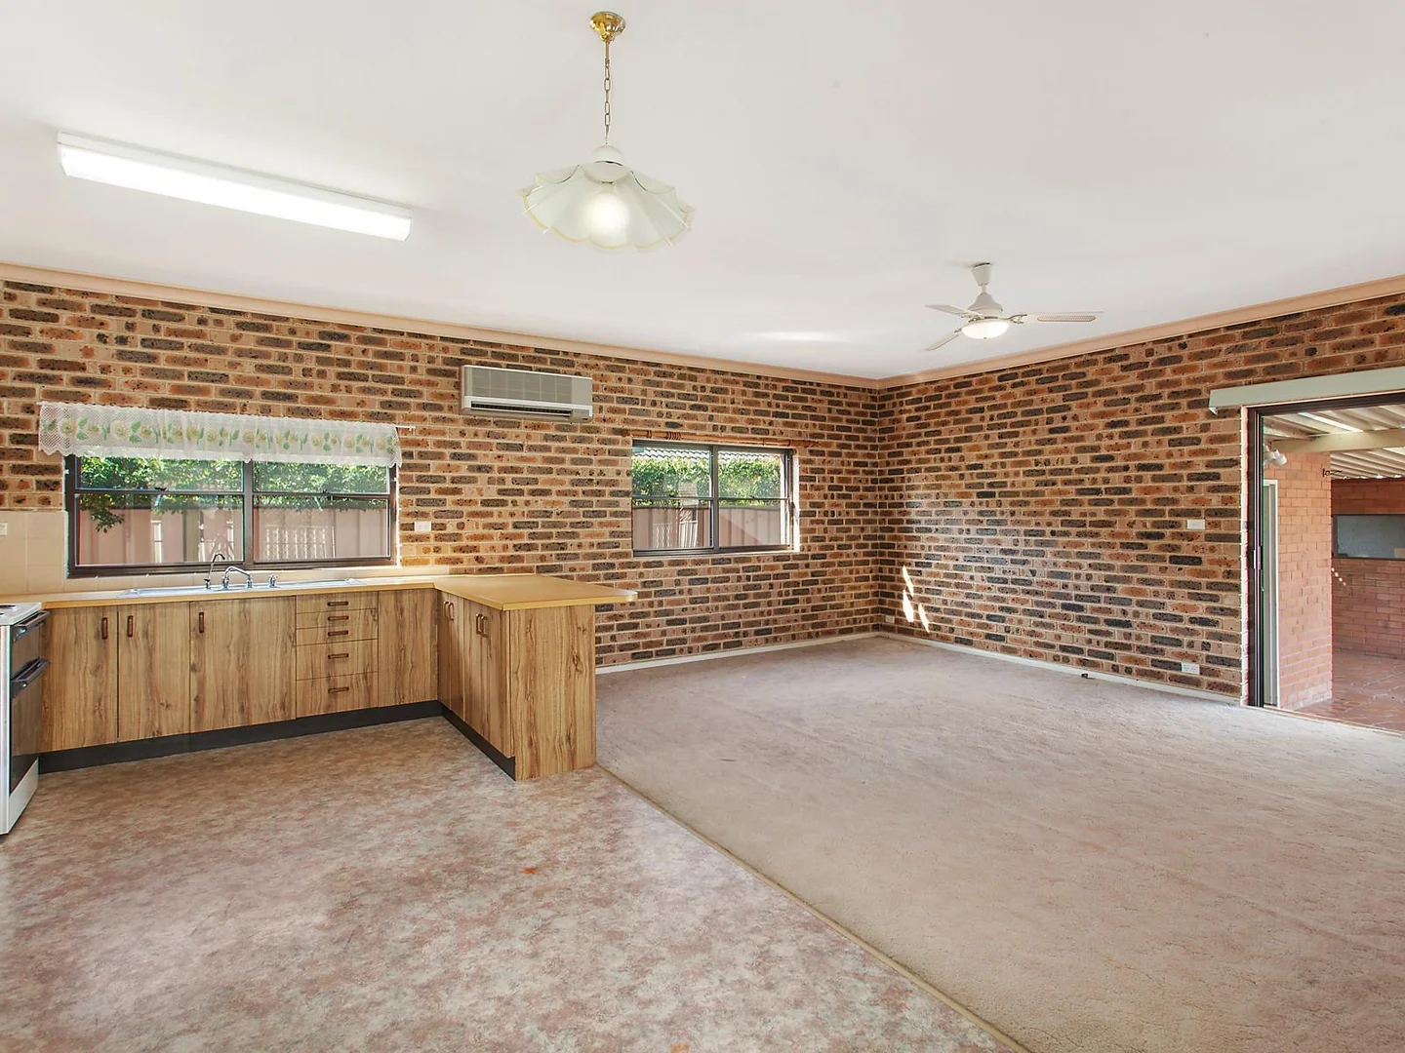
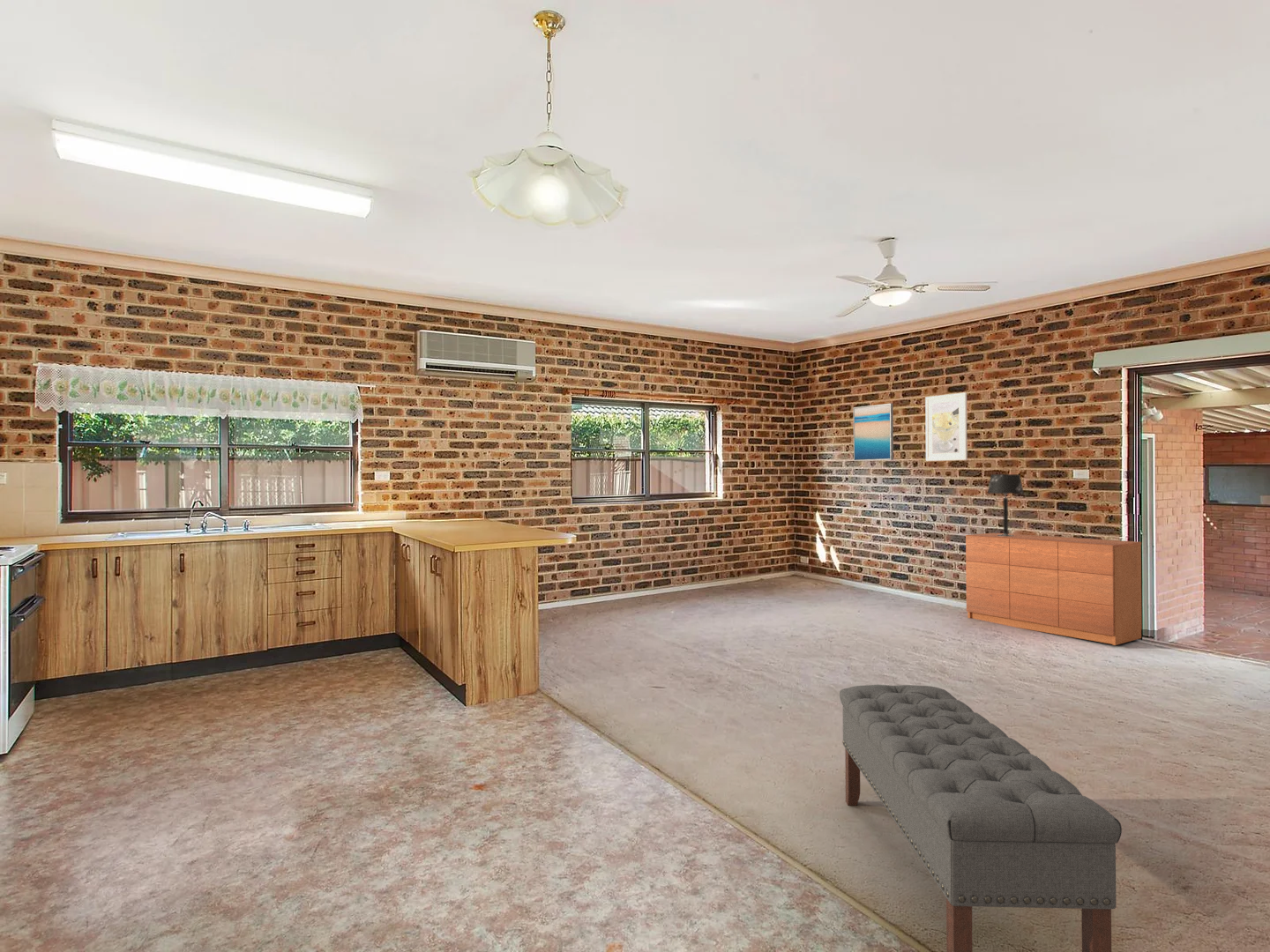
+ dresser [965,532,1143,646]
+ bench [839,684,1123,952]
+ wall art [853,403,894,462]
+ table lamp [987,473,1025,536]
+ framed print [924,391,968,462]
